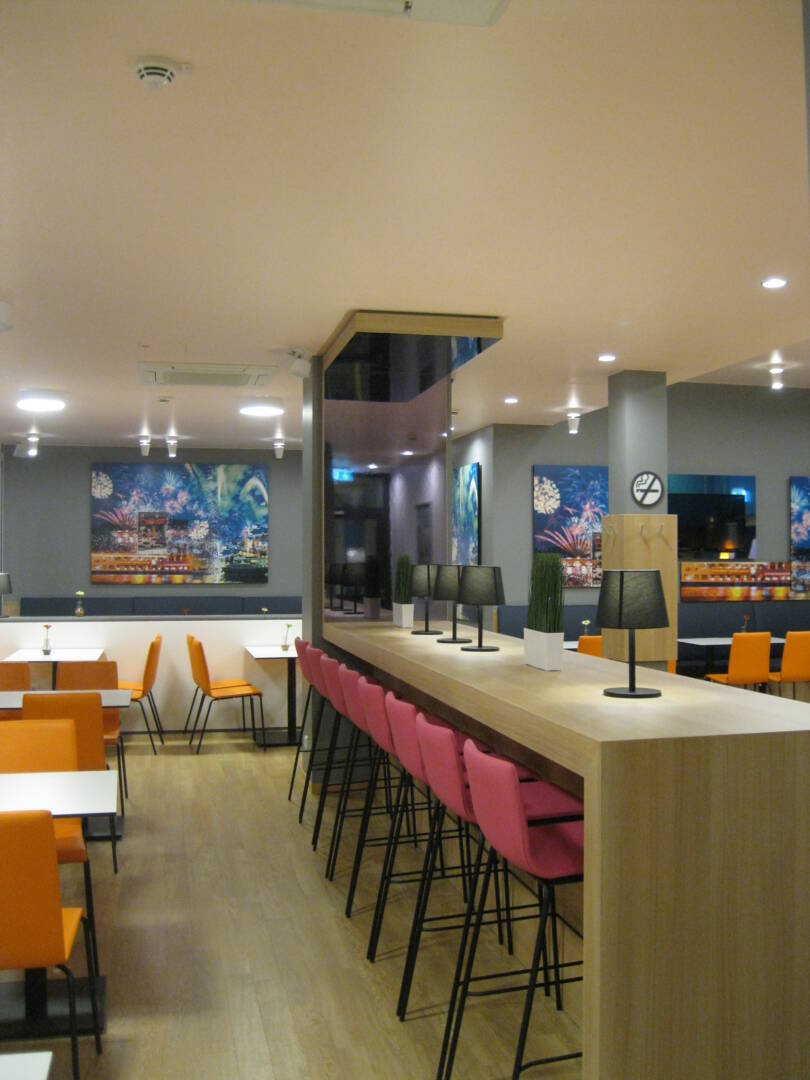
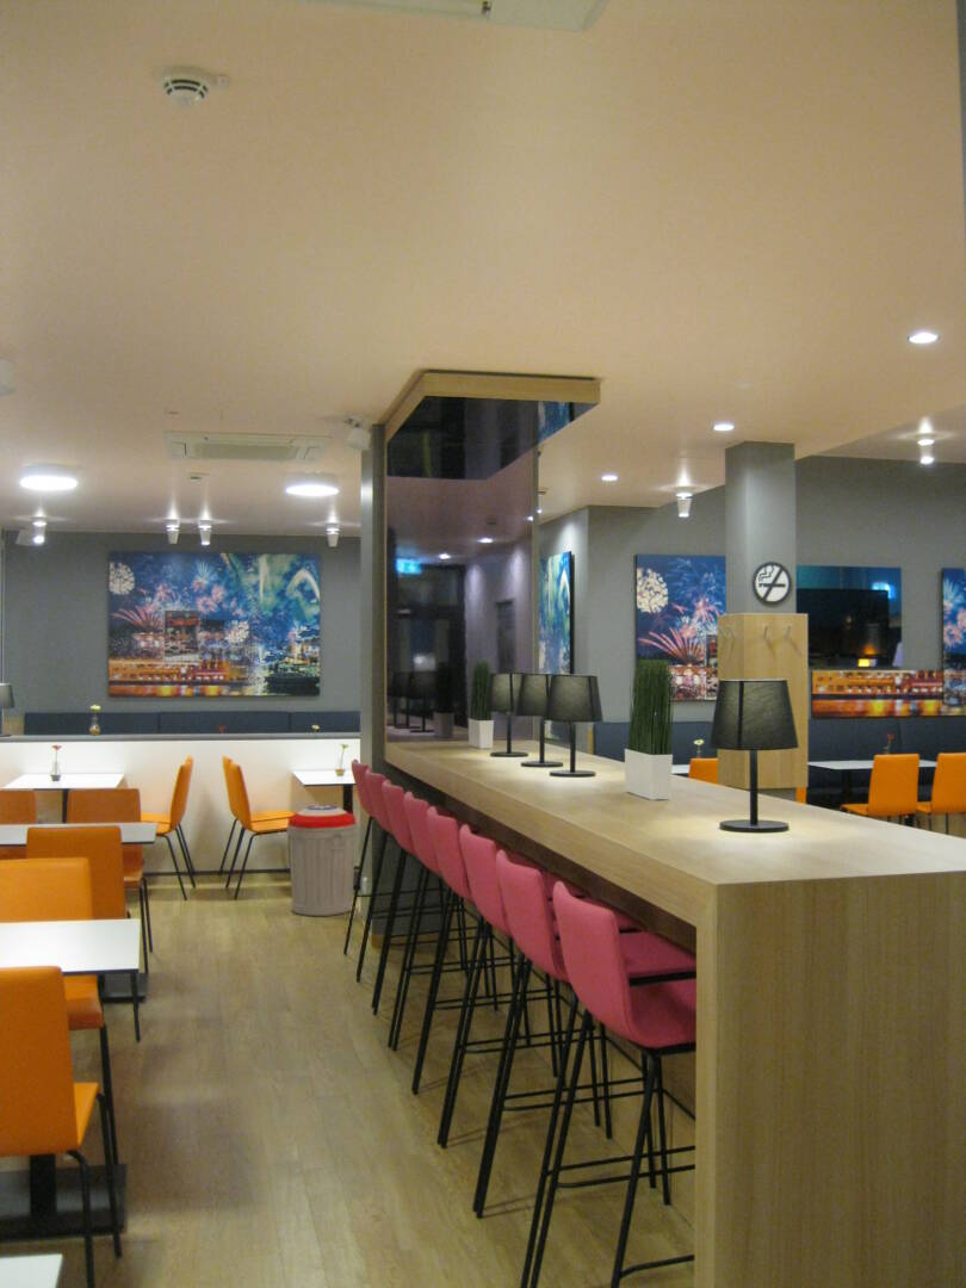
+ trash can [286,804,358,917]
